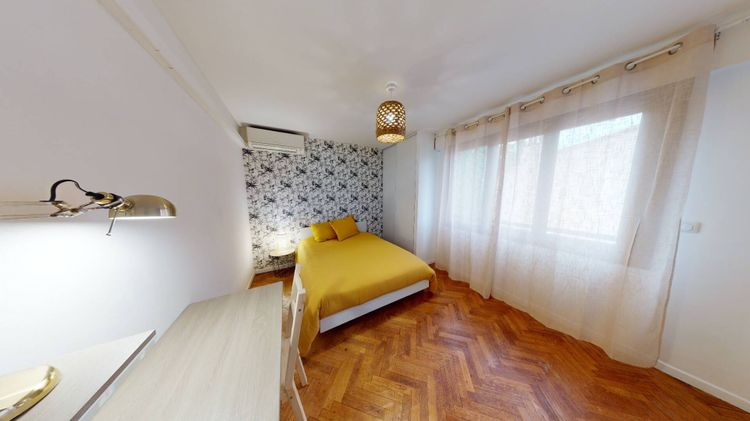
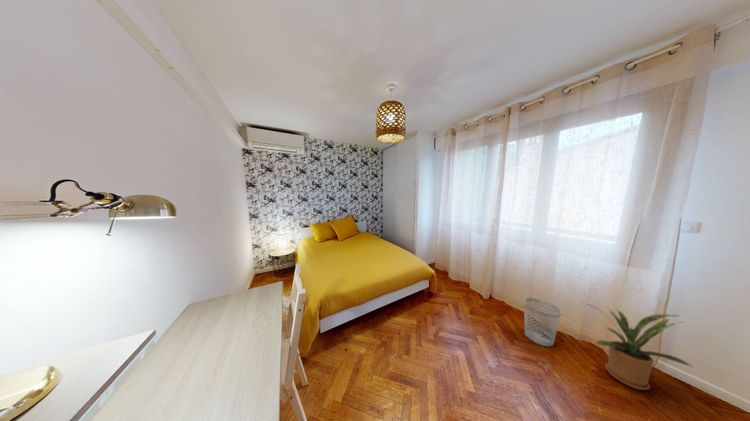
+ wastebasket [523,297,562,347]
+ house plant [577,300,695,391]
